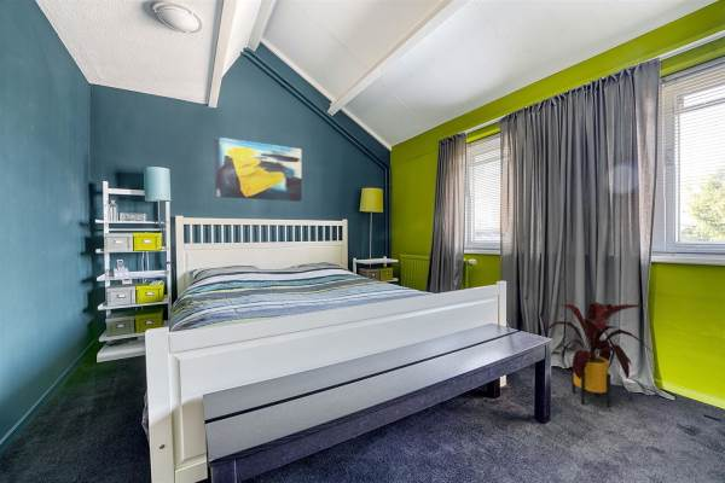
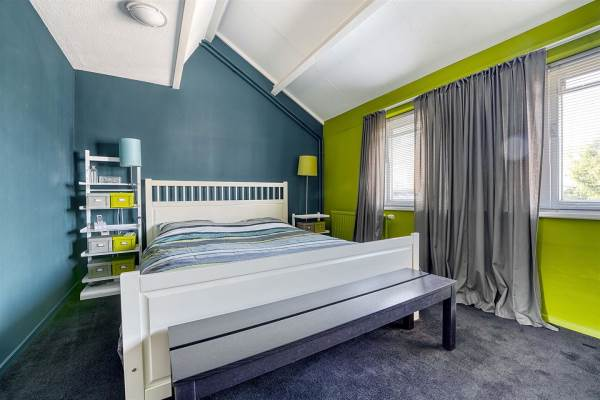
- wall art [214,135,303,203]
- house plant [540,301,654,409]
